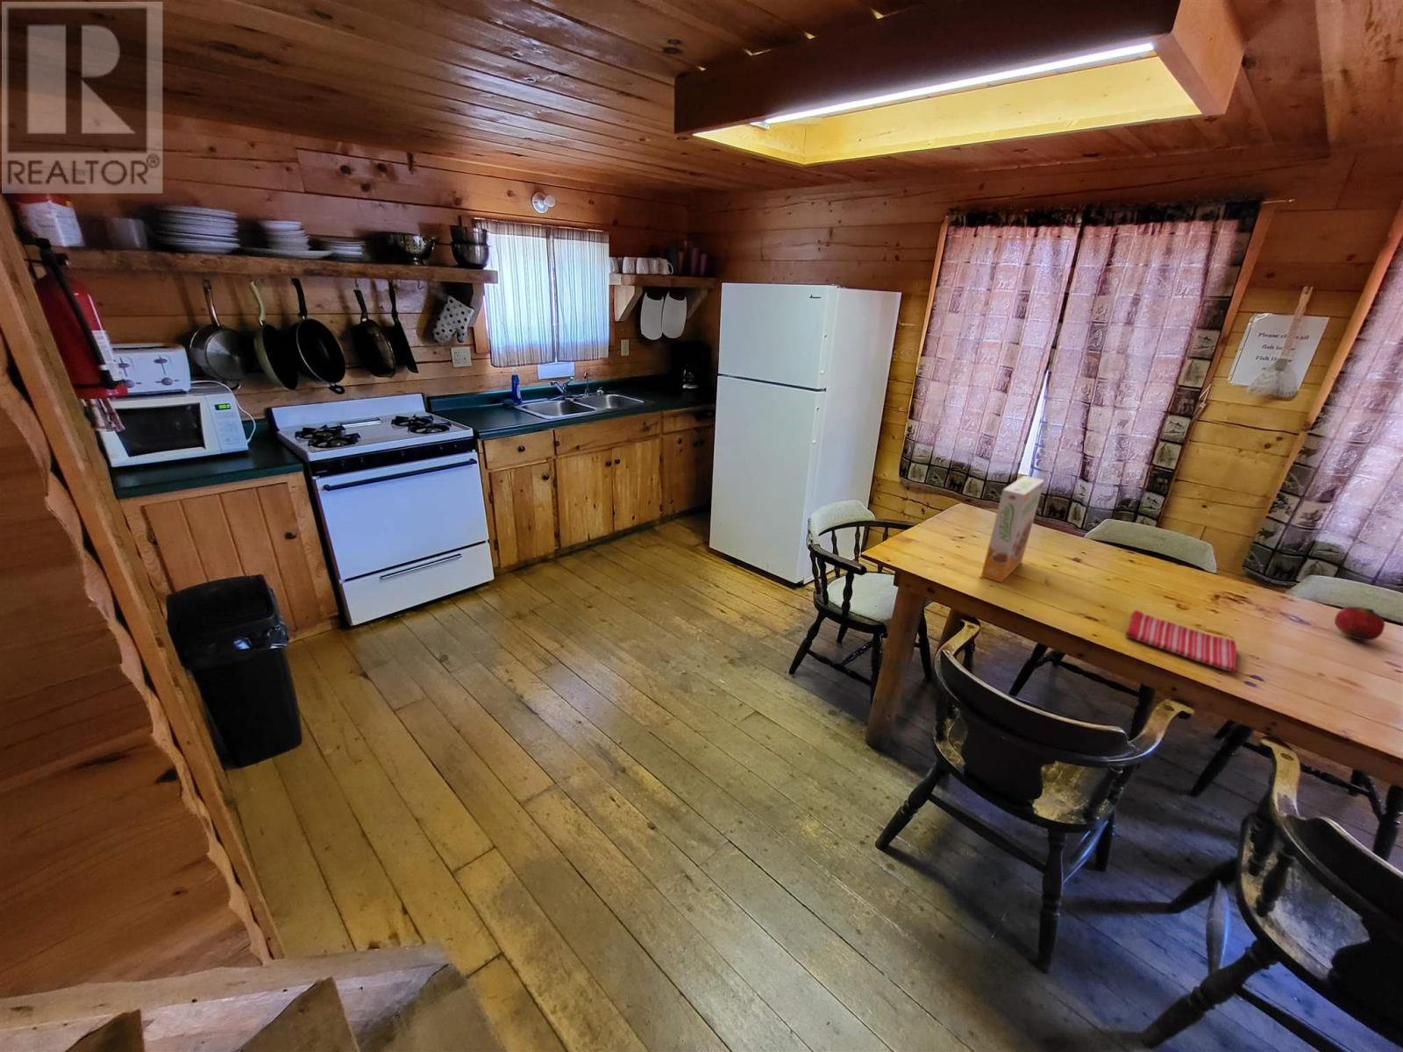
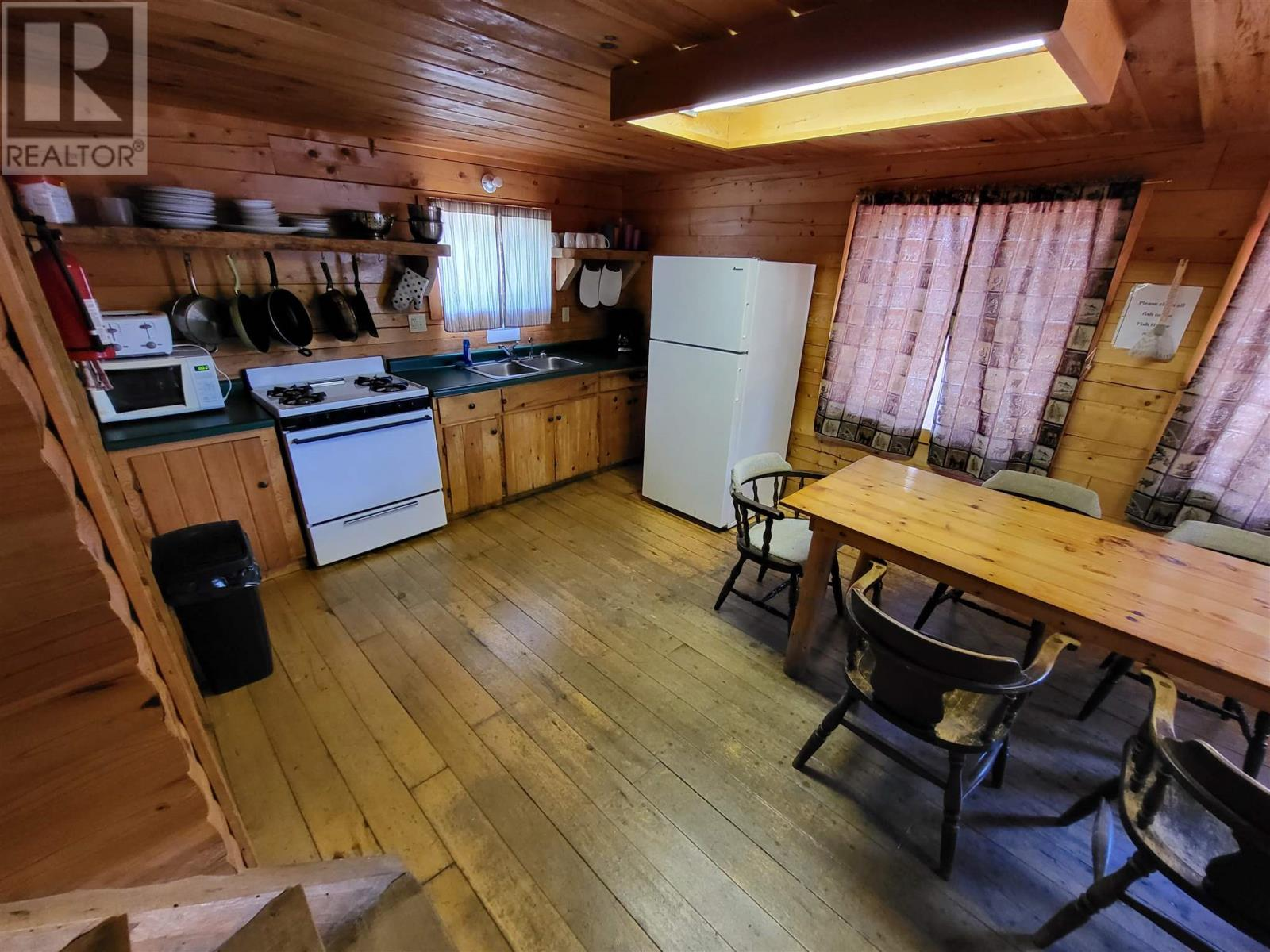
- cereal box [980,475,1045,583]
- fruit [1333,606,1385,642]
- dish towel [1125,609,1237,673]
